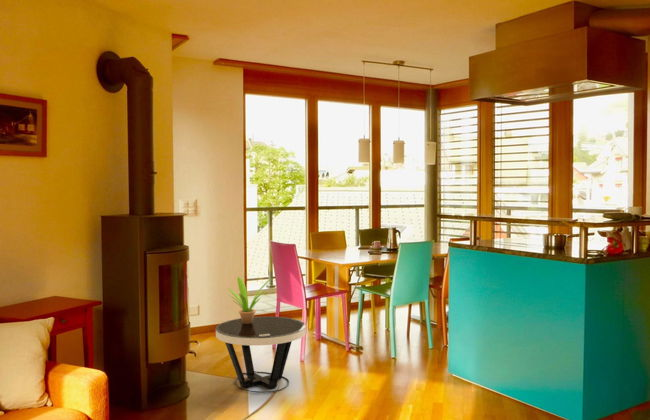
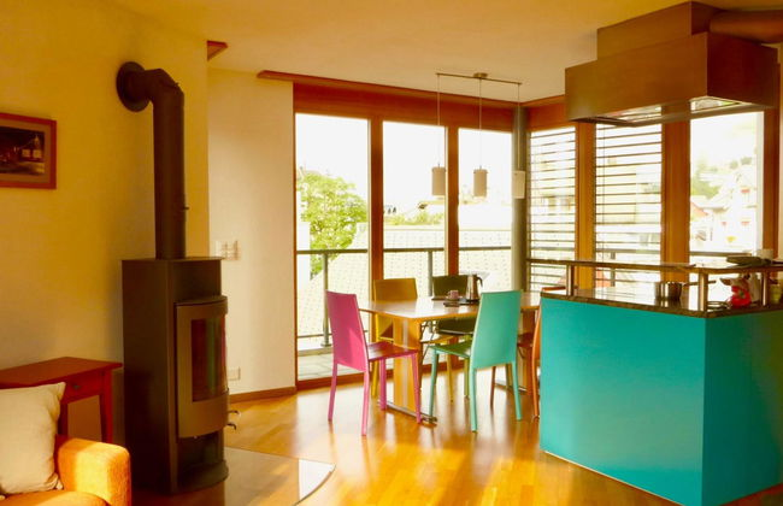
- potted plant [228,276,272,324]
- side table [215,316,307,394]
